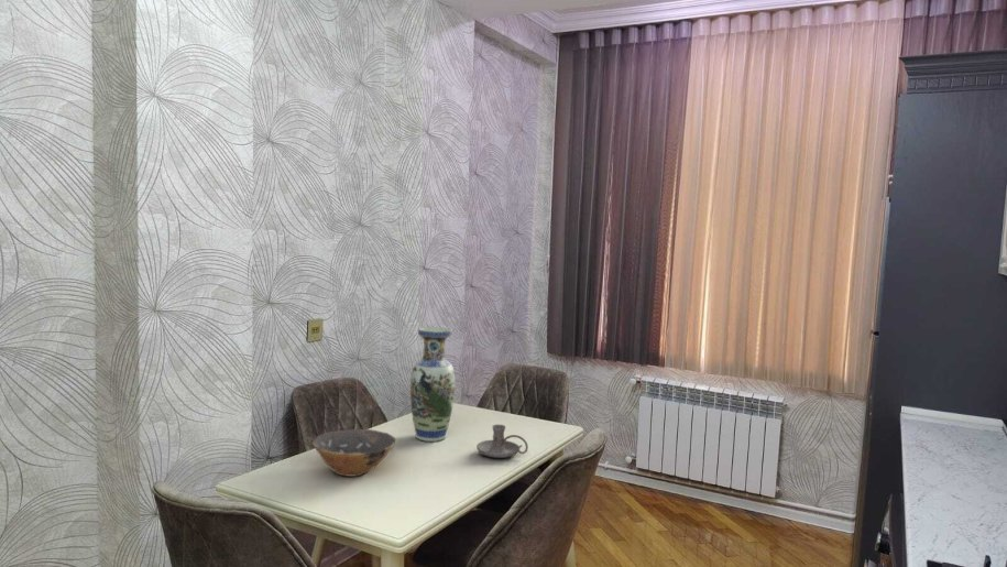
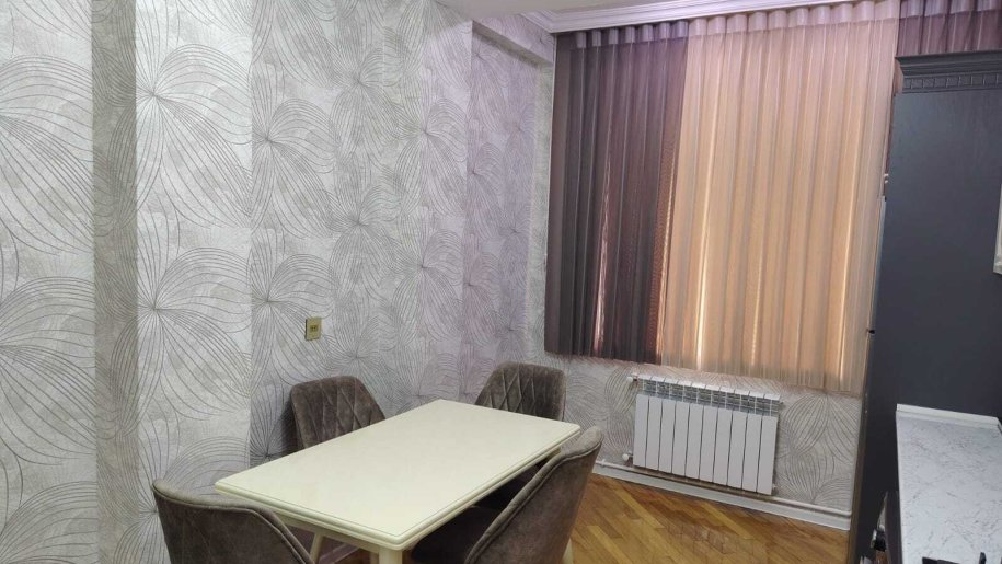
- candle holder [475,424,529,459]
- bowl [311,428,397,478]
- vase [409,326,456,443]
